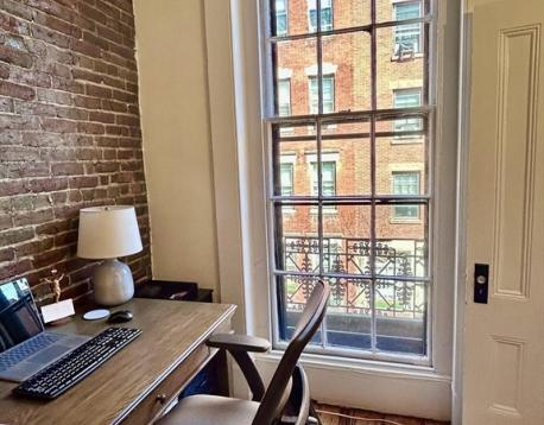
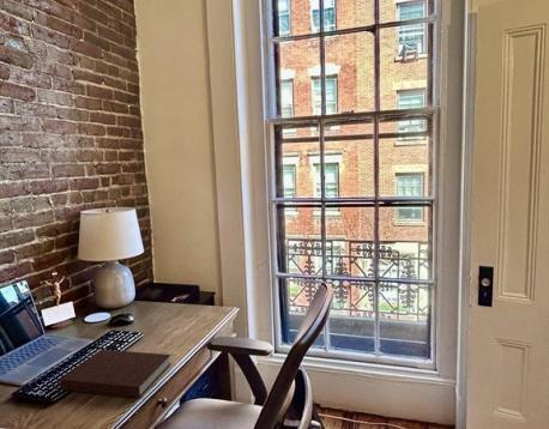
+ notebook [59,349,173,399]
